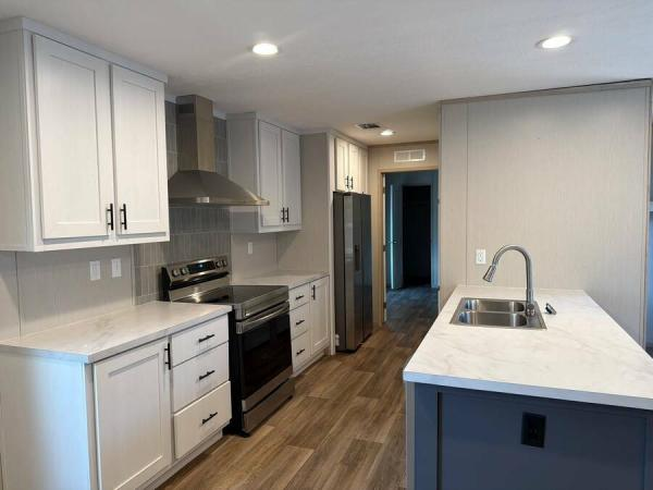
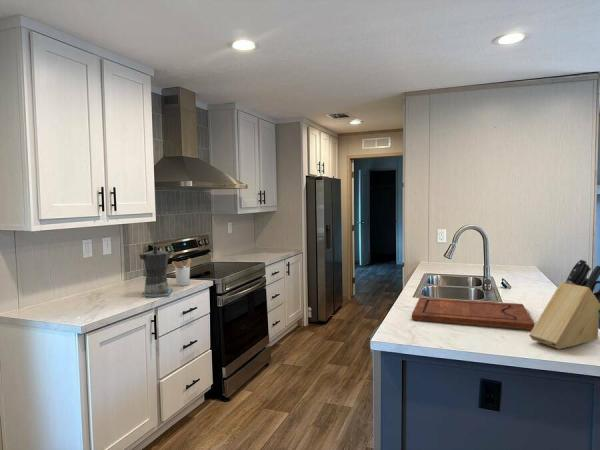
+ utensil holder [171,258,192,287]
+ cutting board [411,297,535,331]
+ knife block [528,258,600,350]
+ coffee maker [138,244,174,298]
